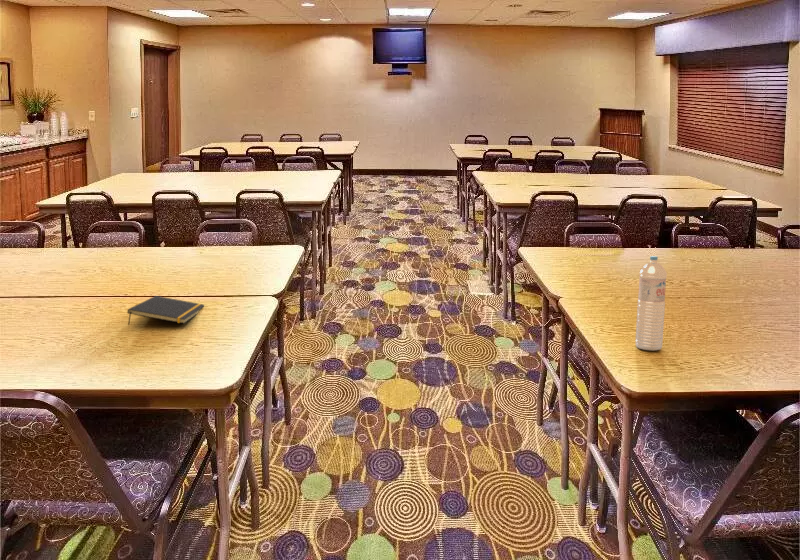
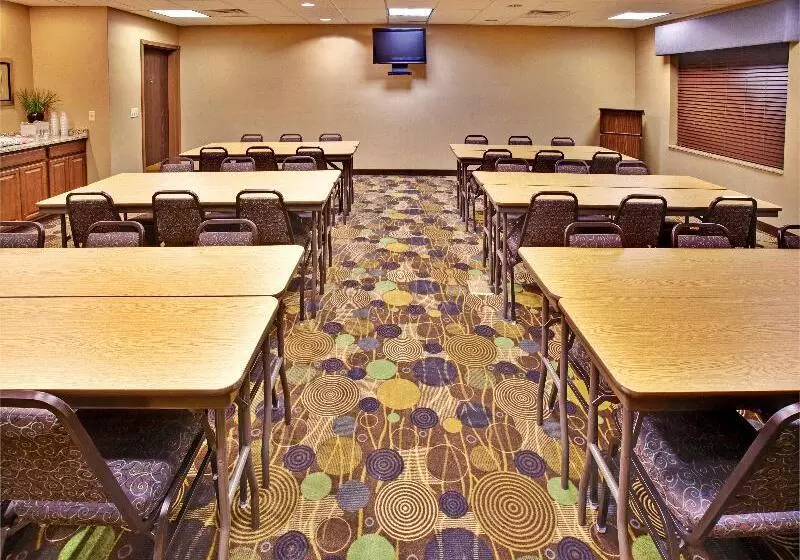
- water bottle [634,255,668,351]
- notepad [126,295,206,326]
